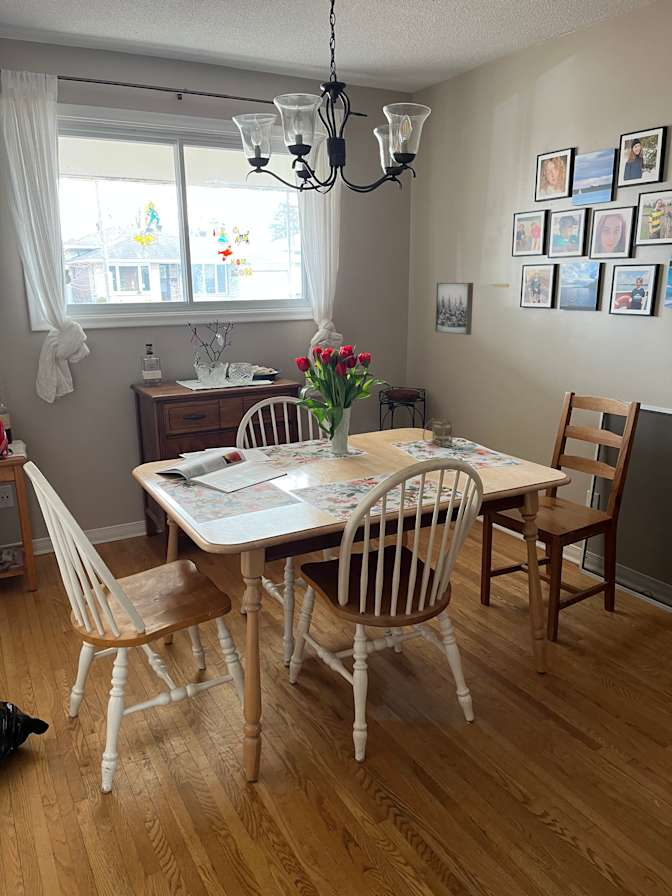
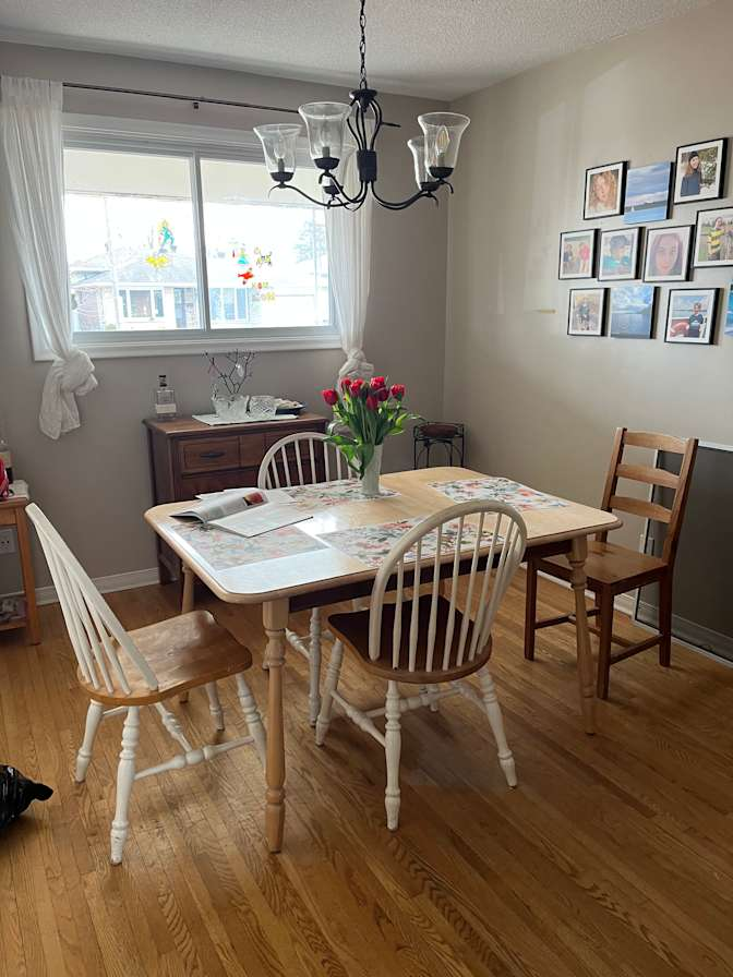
- wall art [434,282,474,336]
- mug [422,417,455,447]
